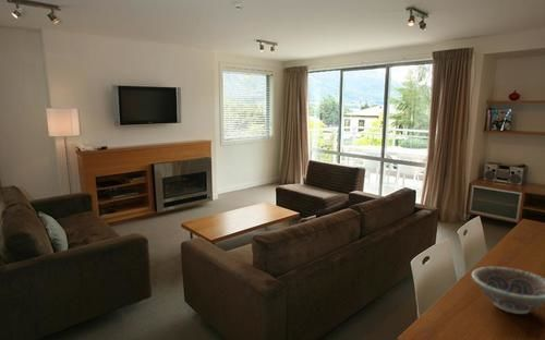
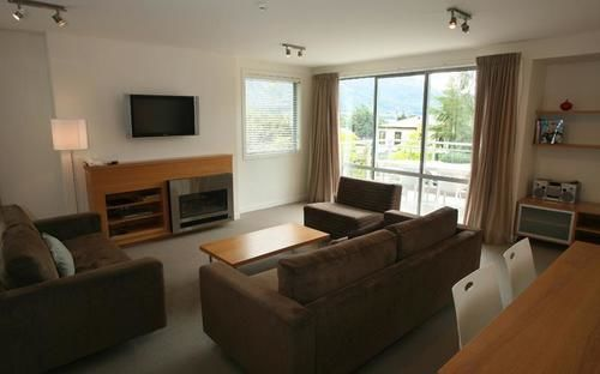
- decorative bowl [471,266,545,315]
